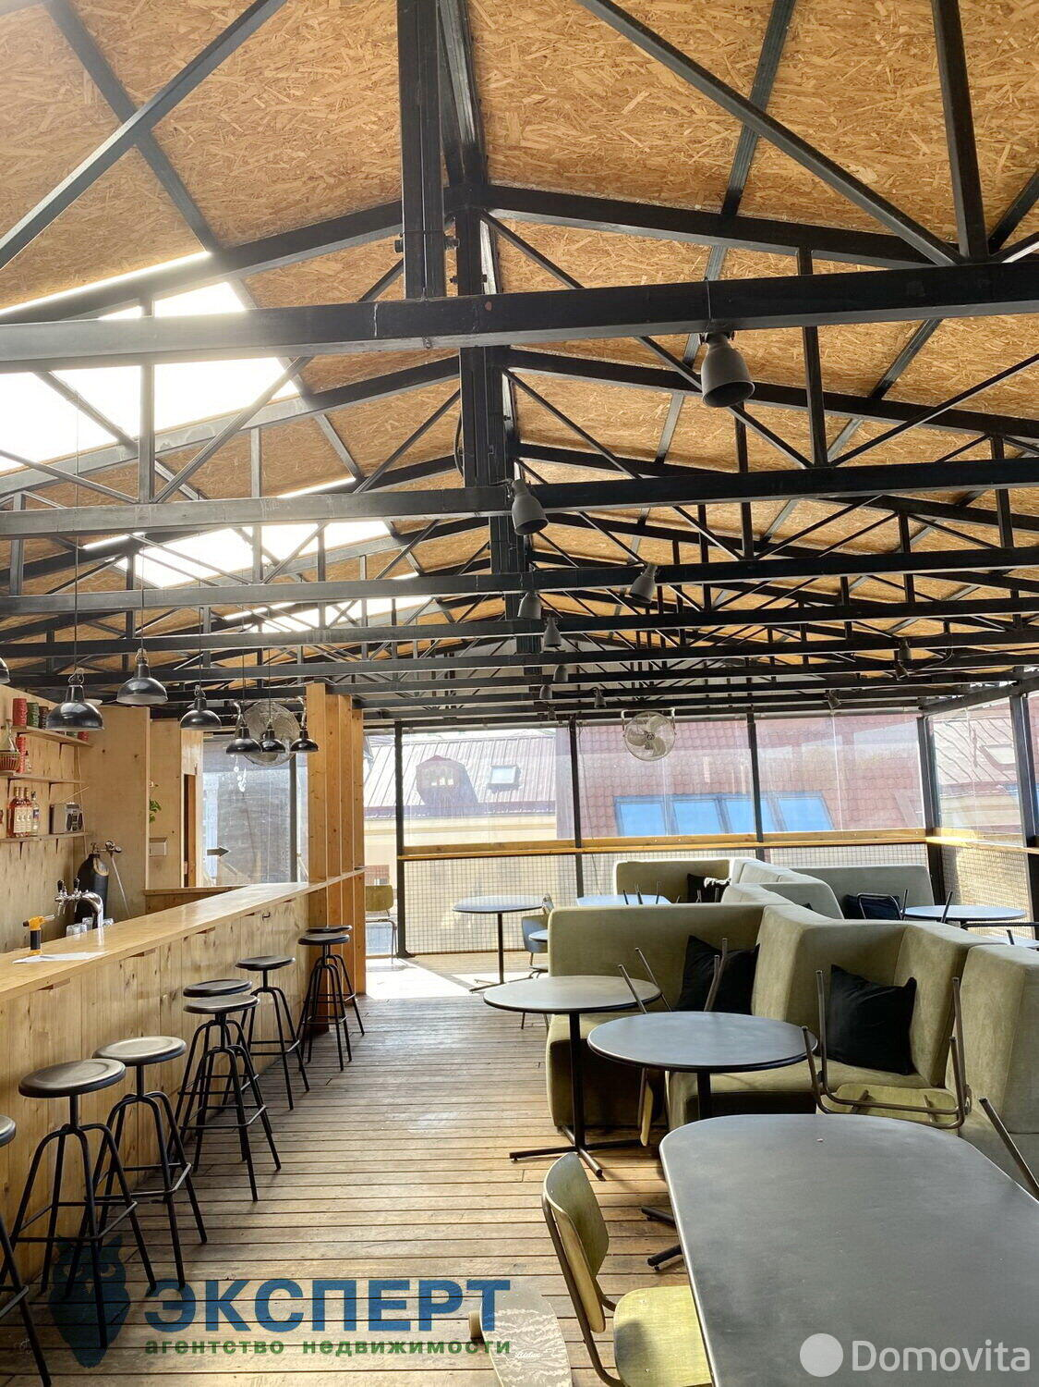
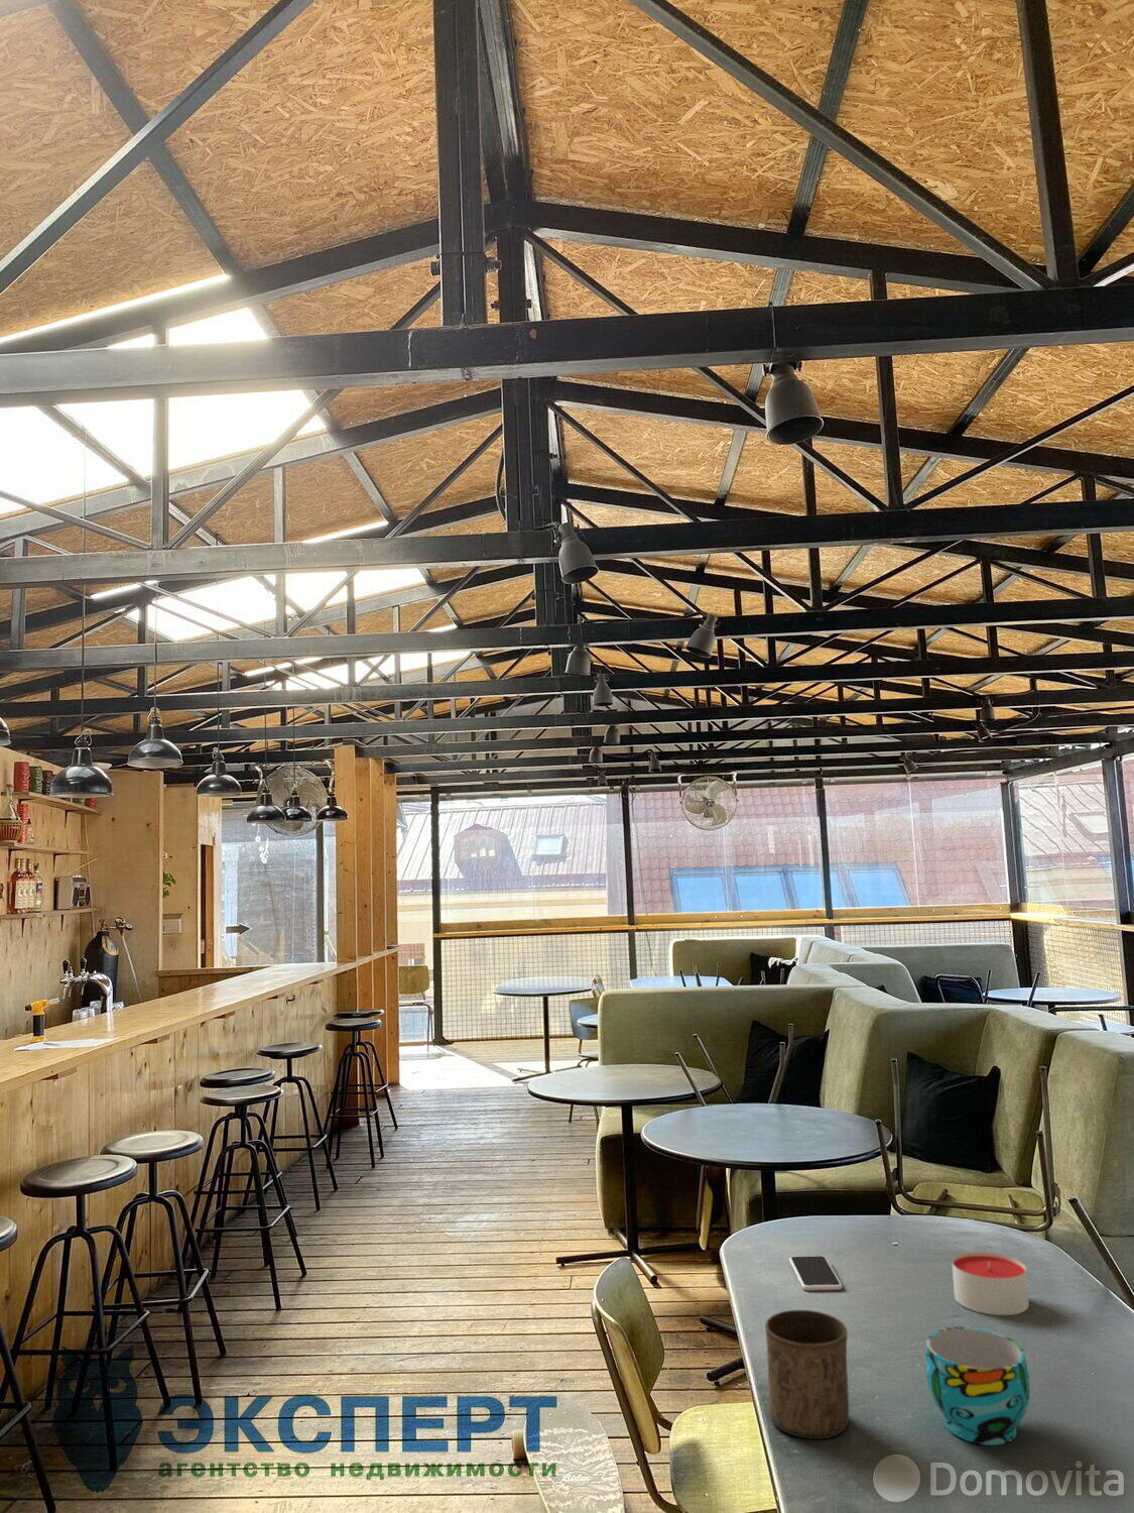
+ candle [952,1251,1030,1316]
+ smartphone [789,1254,842,1291]
+ cup [924,1326,1032,1446]
+ cup [764,1309,849,1440]
